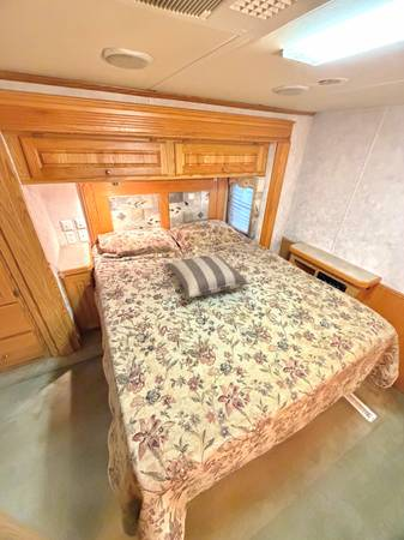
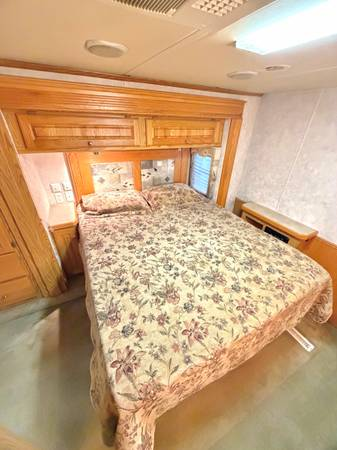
- pillow [164,253,253,300]
